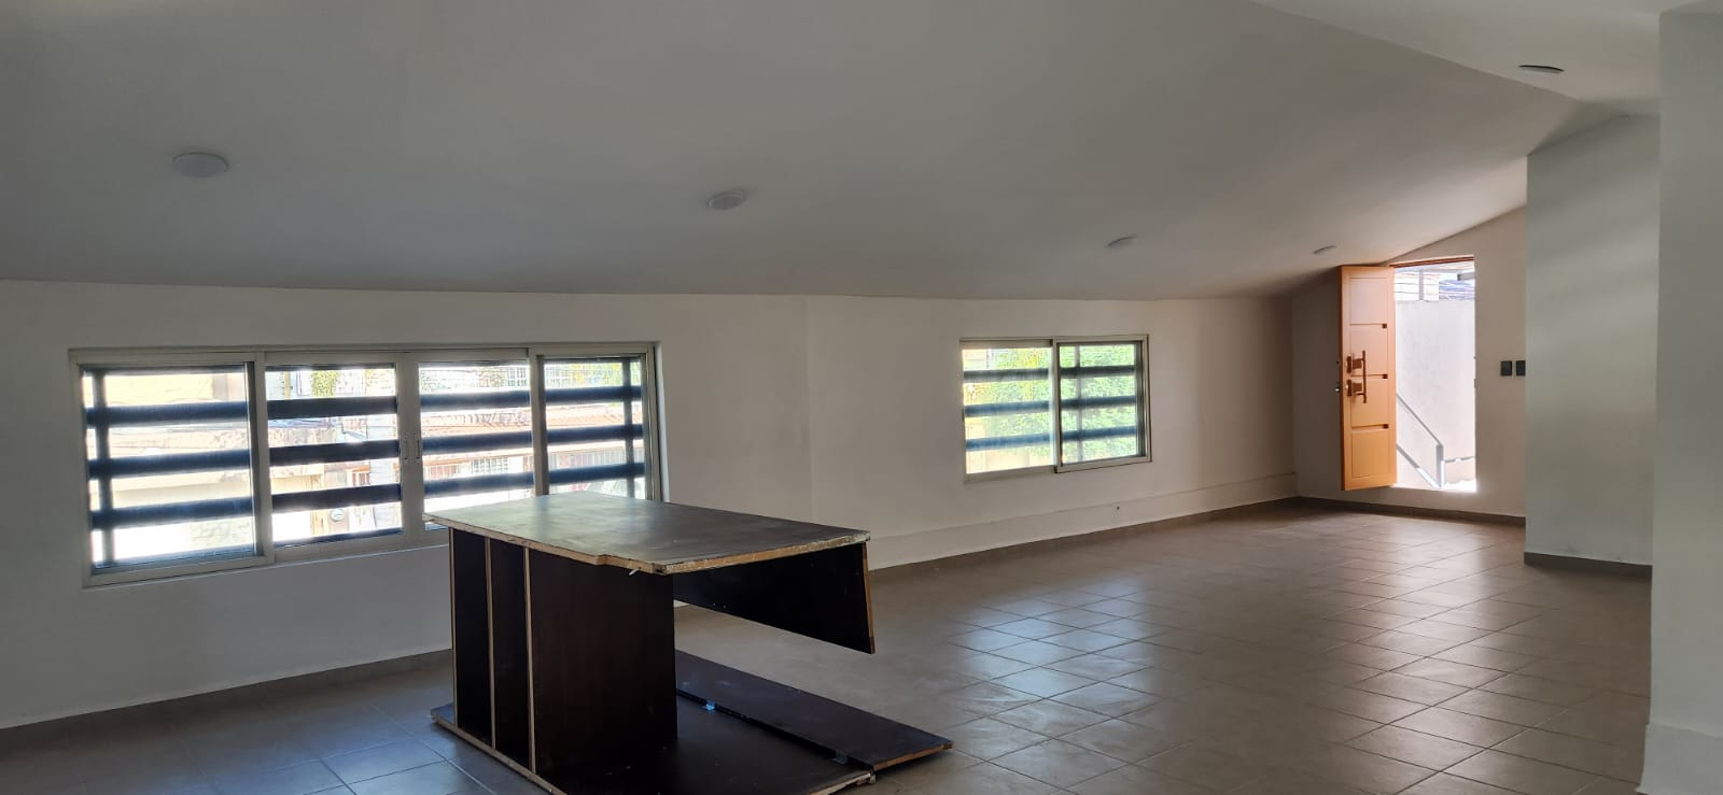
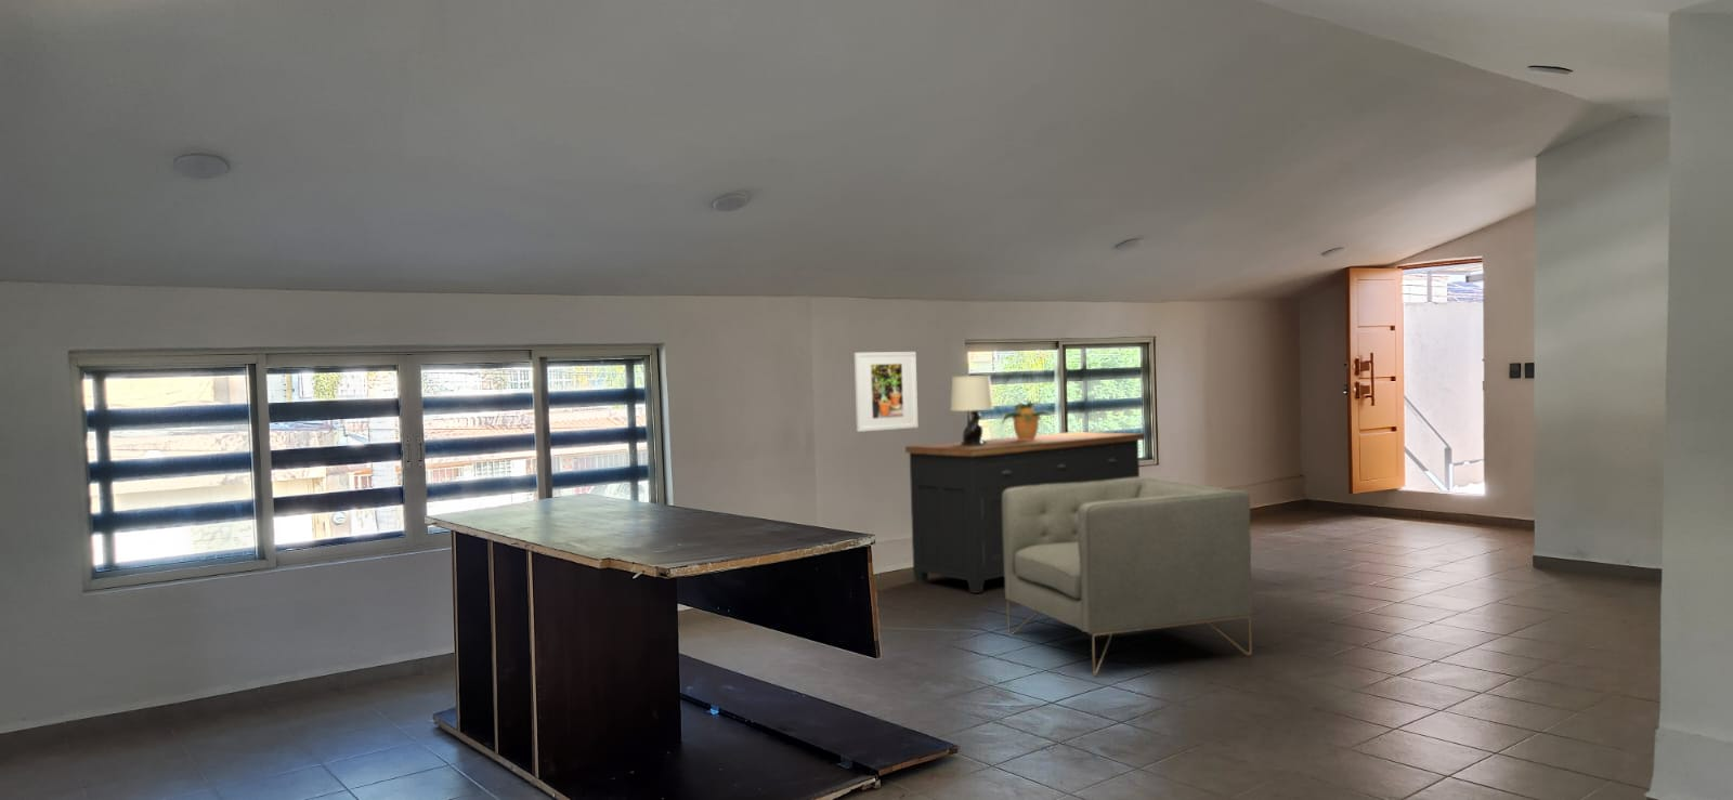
+ potted plant [1001,399,1055,441]
+ sideboard [904,431,1146,594]
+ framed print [853,350,918,433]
+ chair [1002,476,1253,676]
+ table lamp [948,375,996,445]
